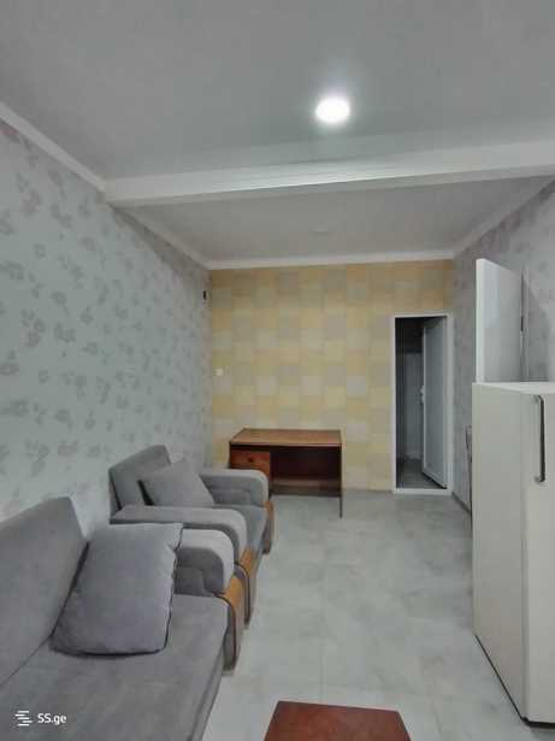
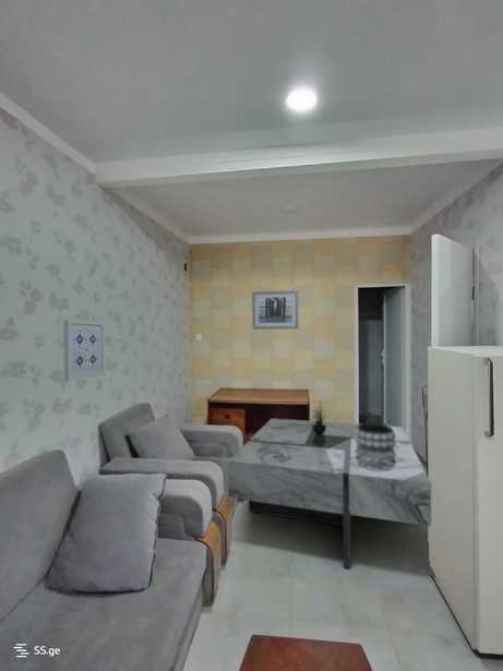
+ potted plant [310,403,332,435]
+ decorative bowl [355,423,396,452]
+ wall art [62,319,106,383]
+ wall art [251,289,300,331]
+ coffee table [227,418,432,568]
